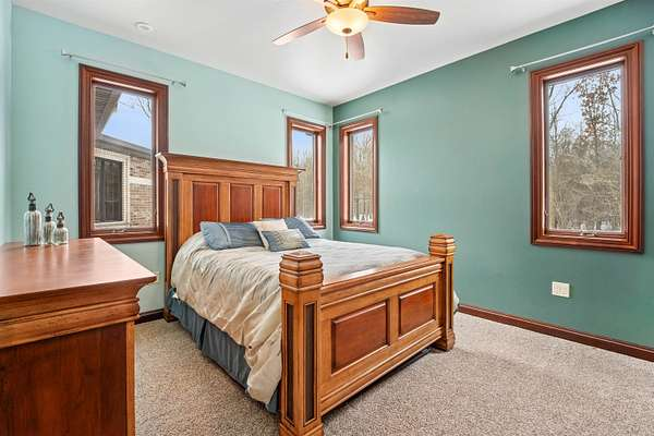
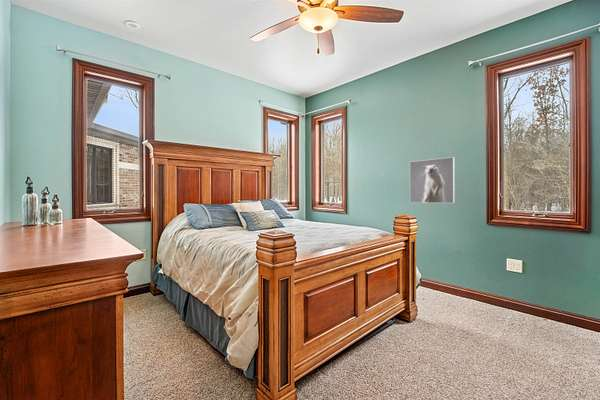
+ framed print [409,156,456,204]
